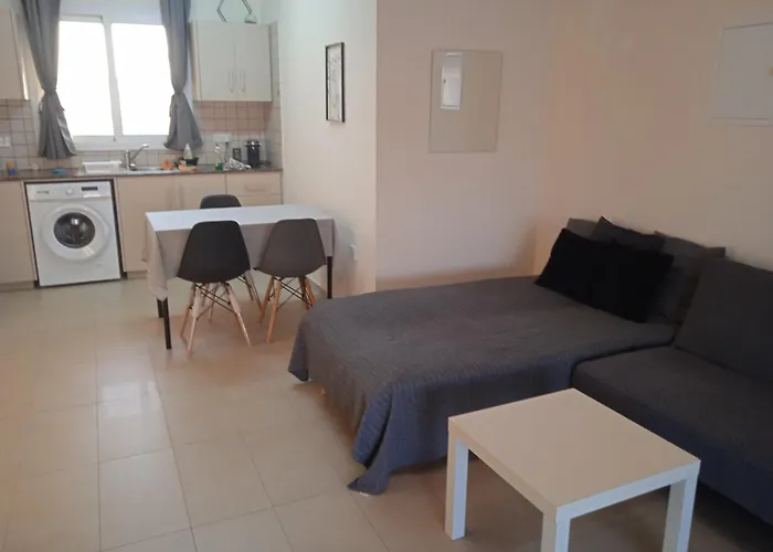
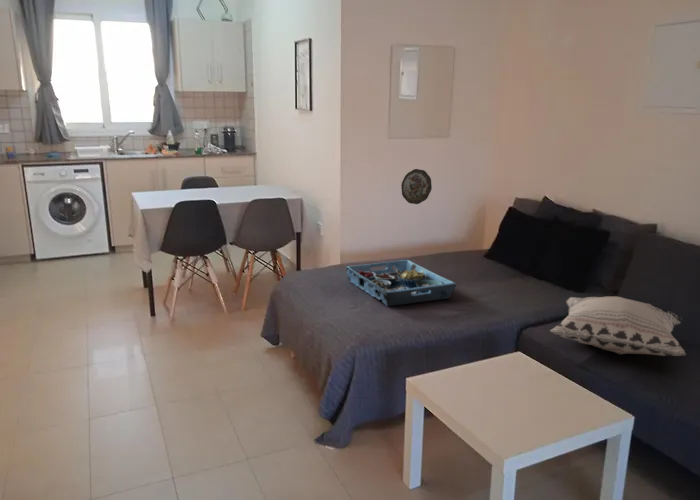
+ decorative pillow [549,295,687,357]
+ decorative plate [400,168,433,205]
+ serving tray [345,259,458,307]
